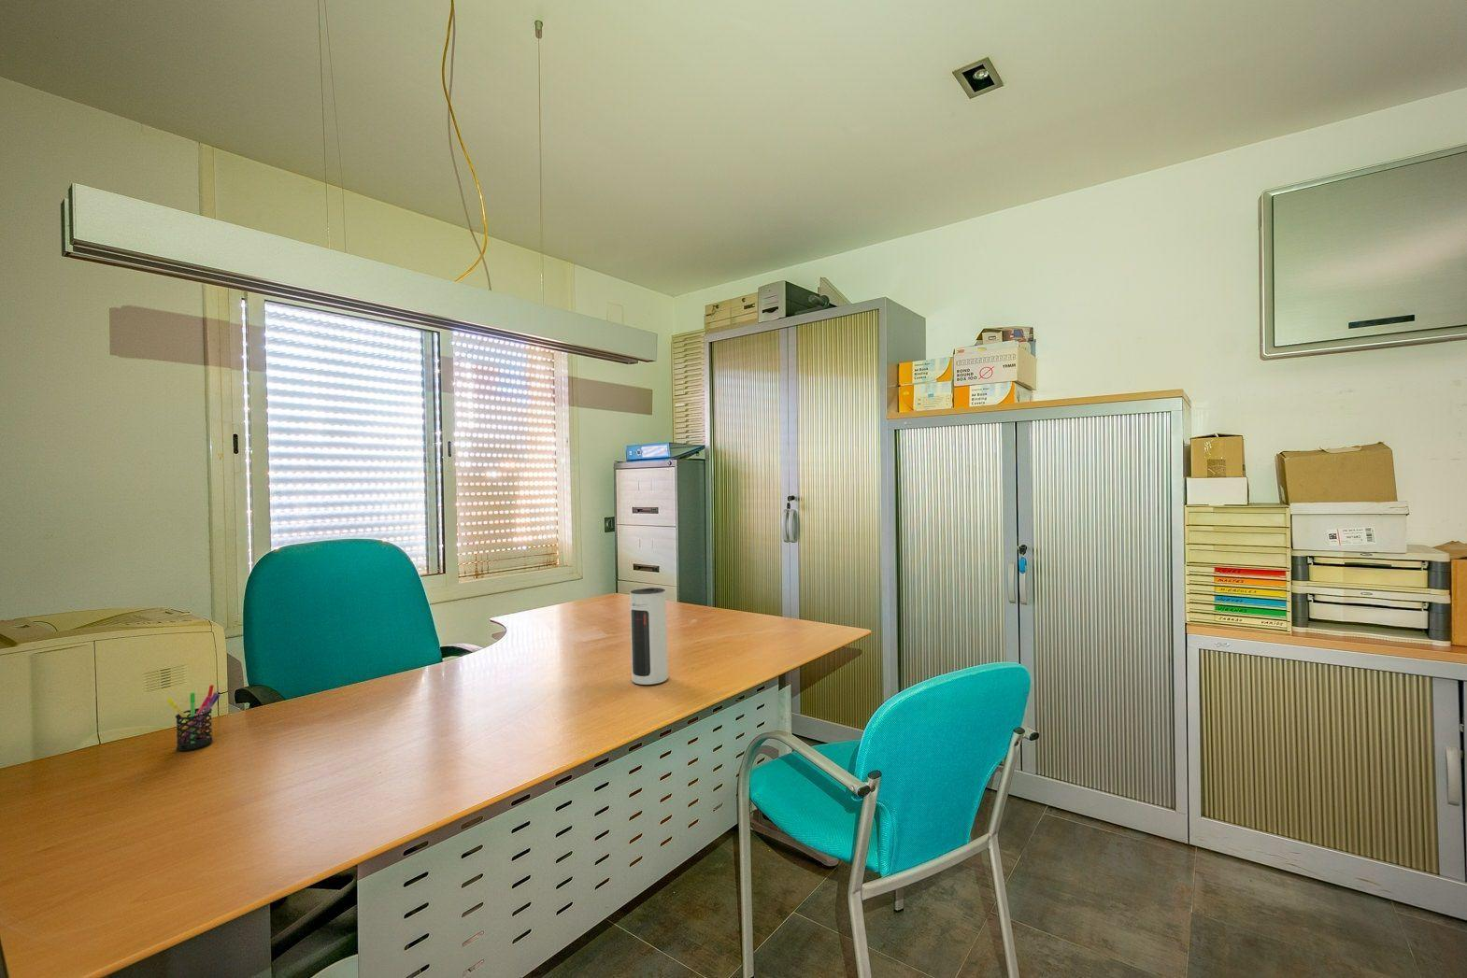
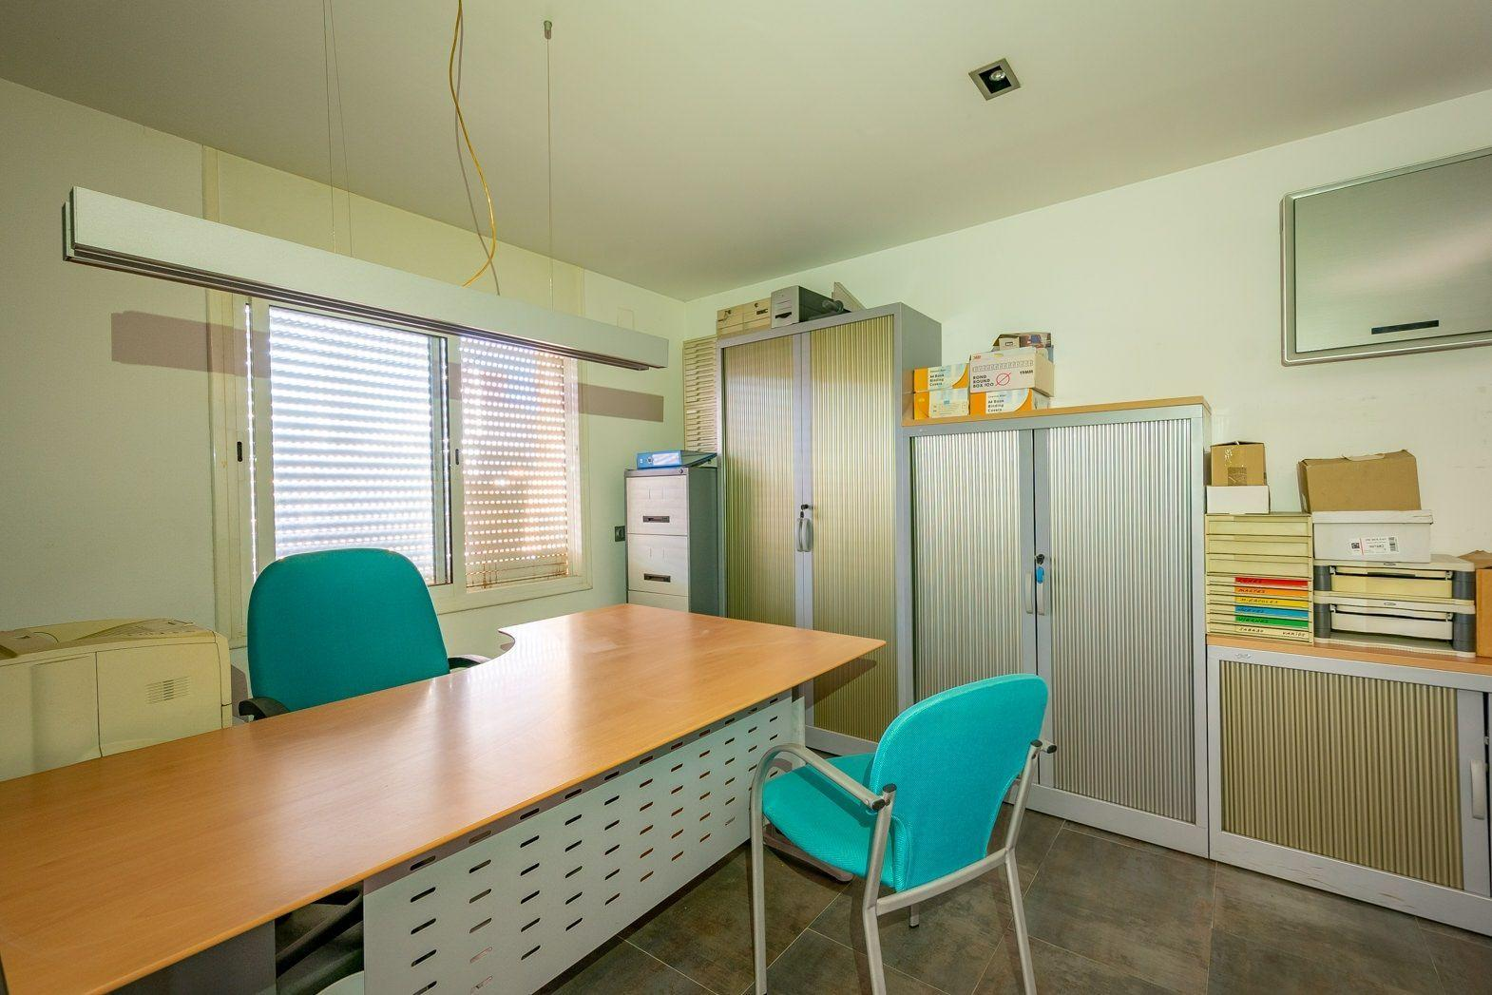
- speaker [629,586,669,685]
- pen holder [166,683,222,752]
